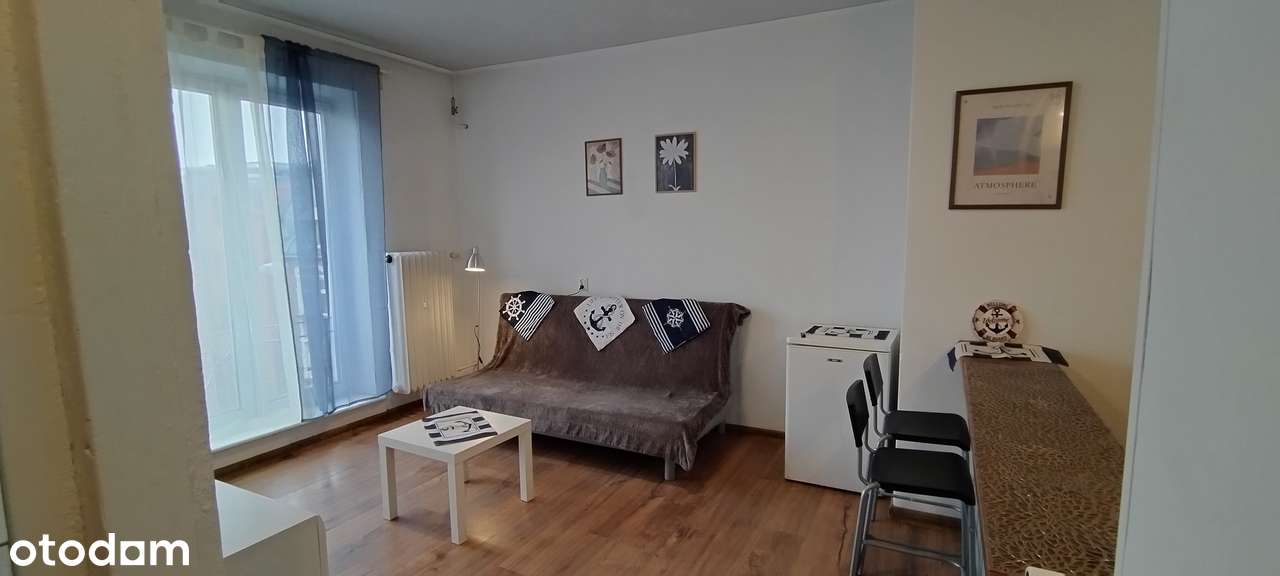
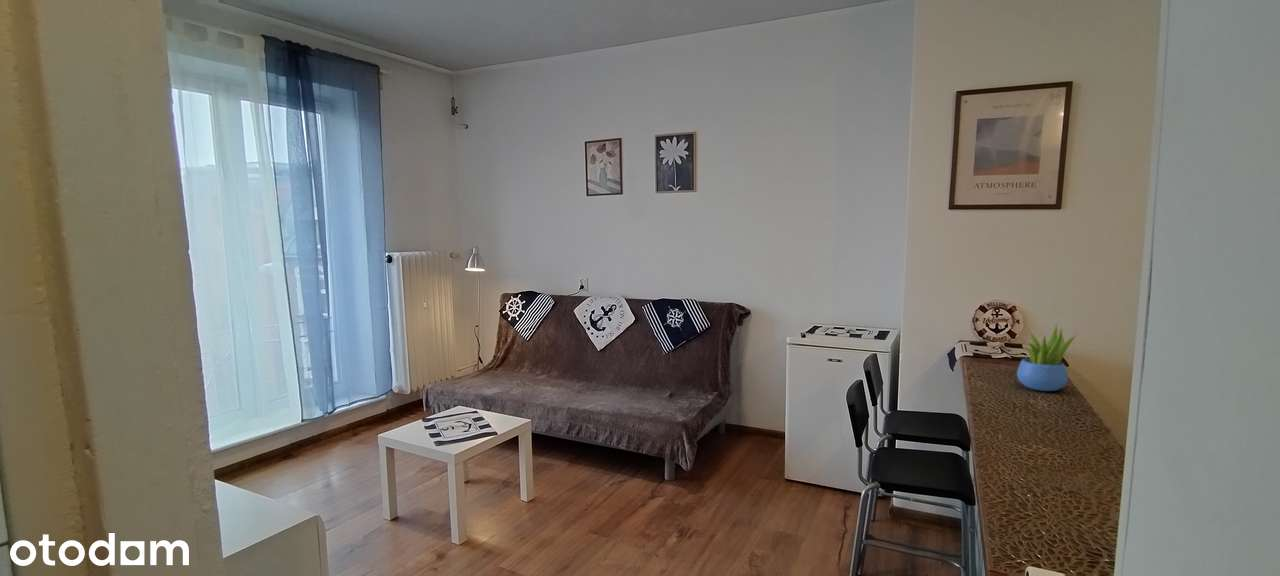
+ succulent plant [1016,323,1078,392]
